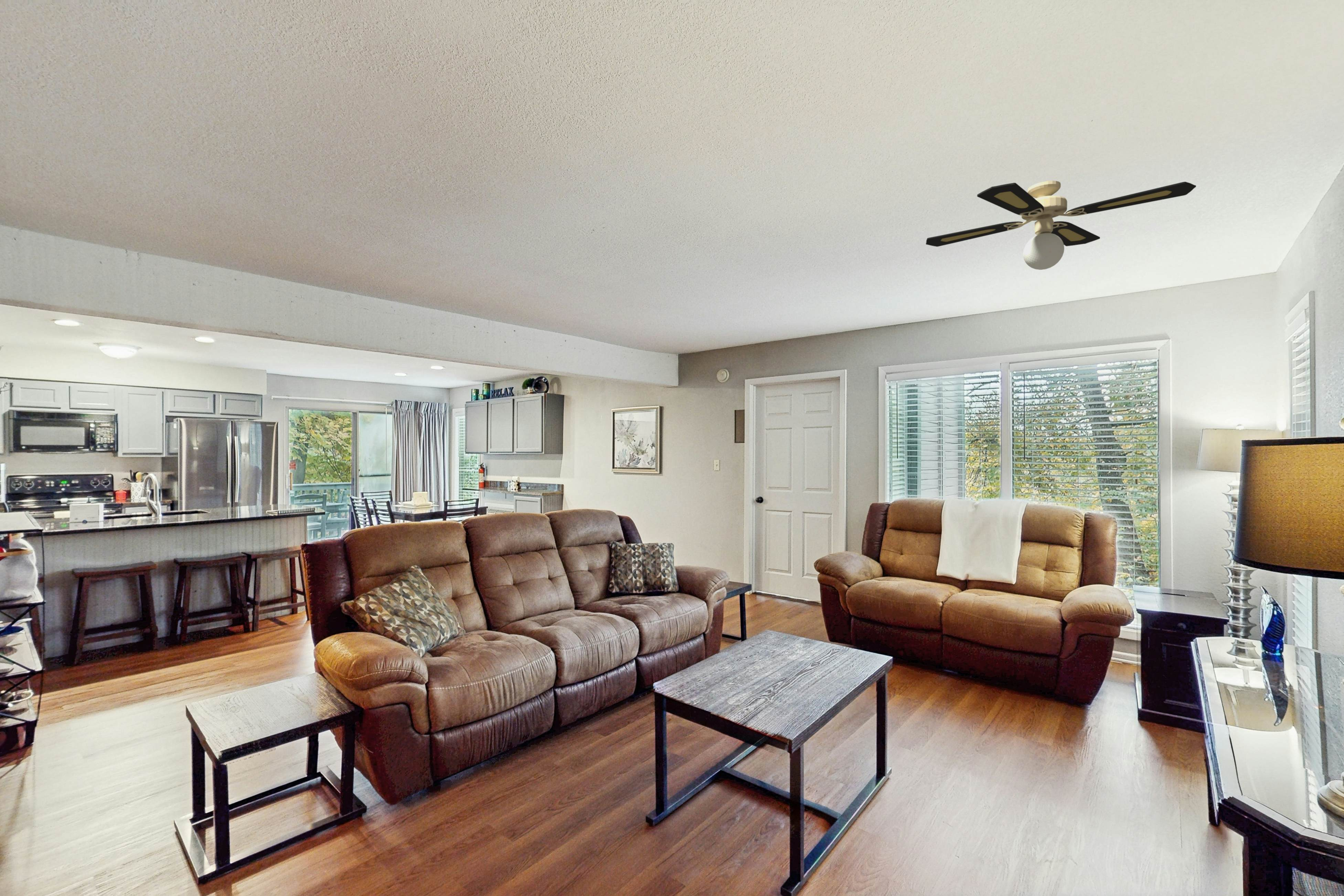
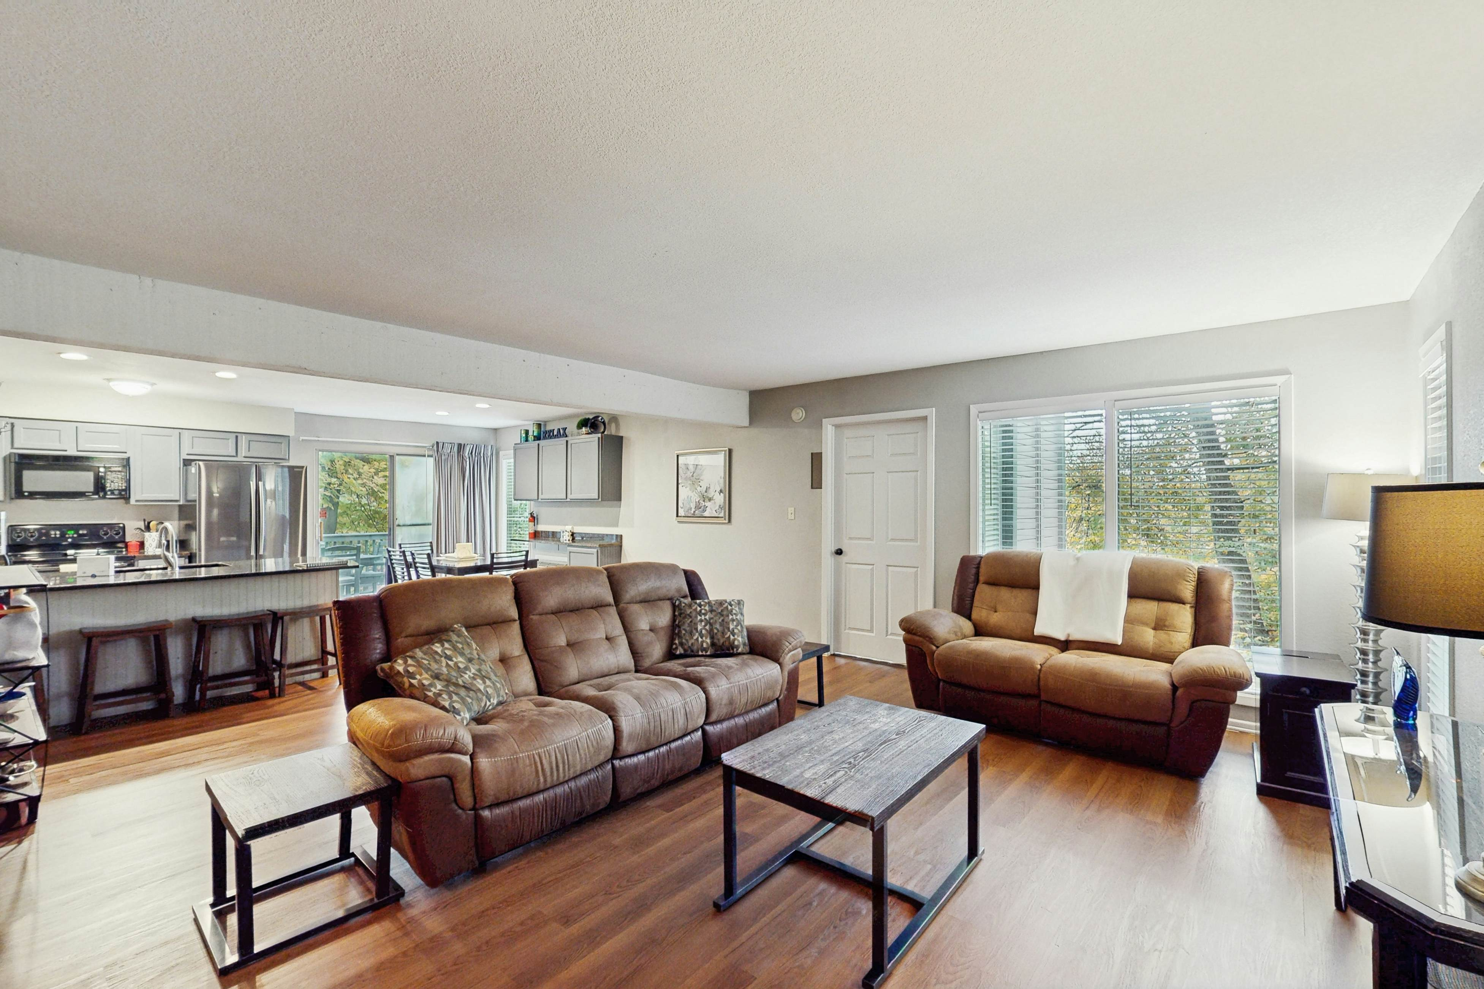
- ceiling fan [926,180,1196,270]
